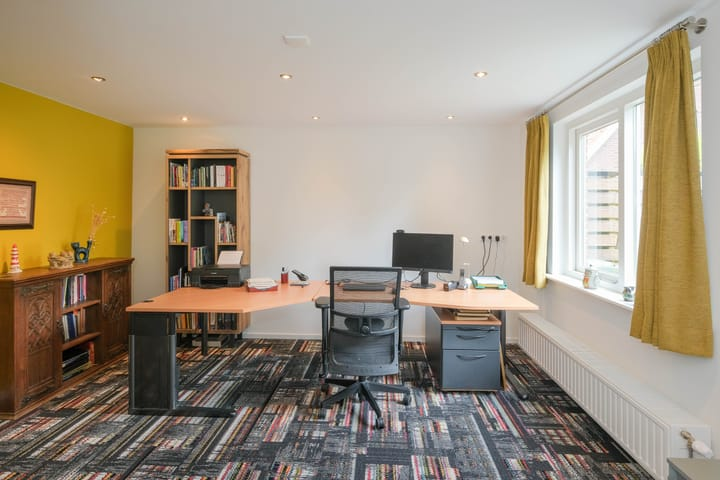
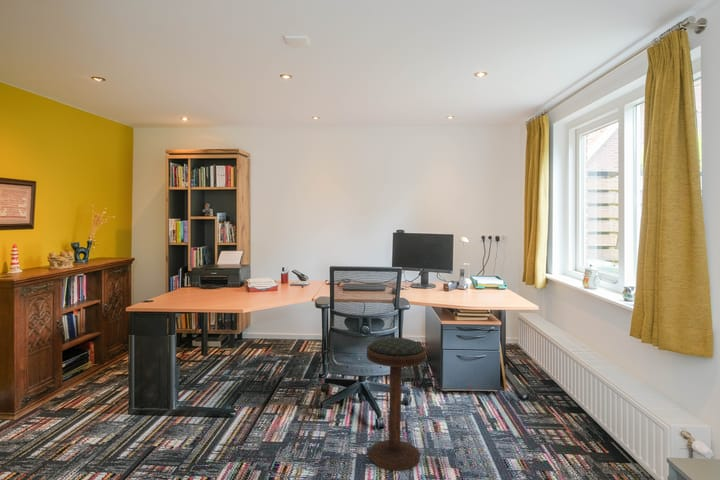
+ bar stool [366,336,427,472]
